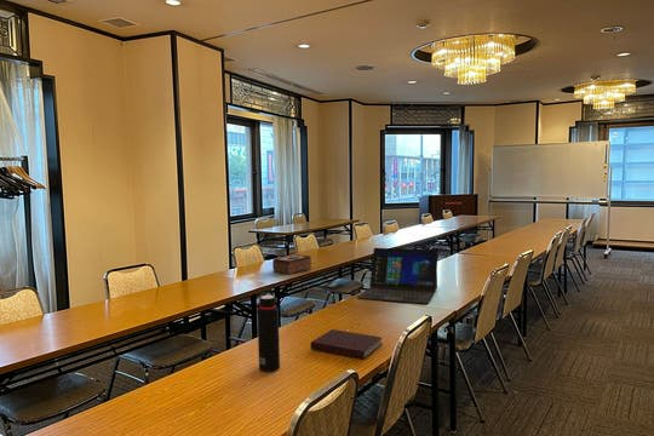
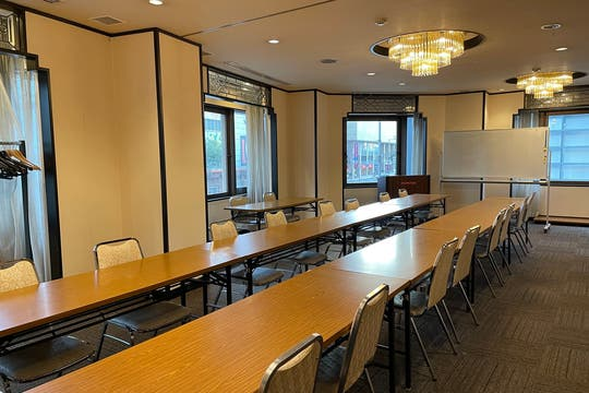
- notebook [310,328,383,360]
- laptop [356,247,440,305]
- tissue box [271,253,312,276]
- water bottle [257,294,281,373]
